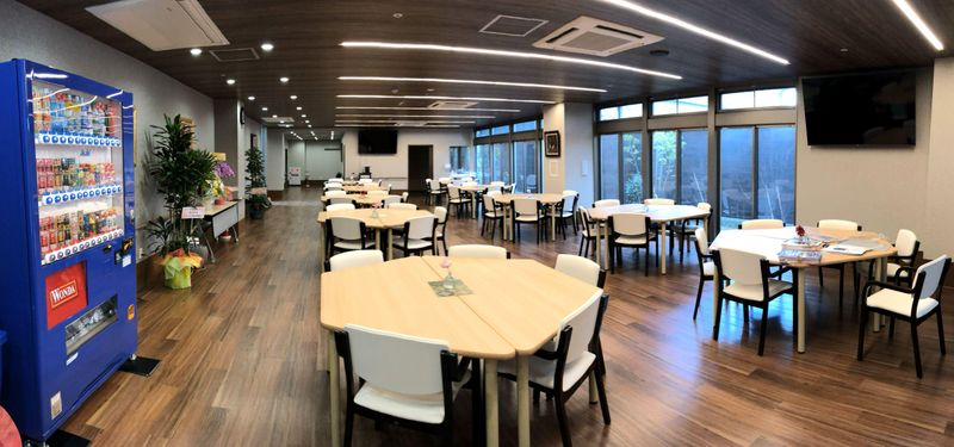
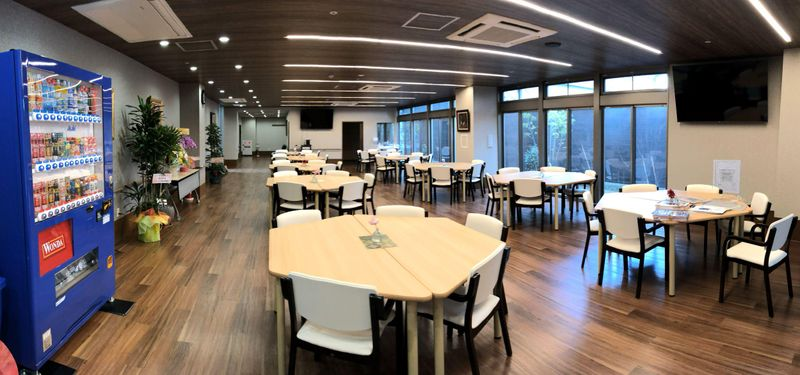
+ wall art [712,159,742,195]
